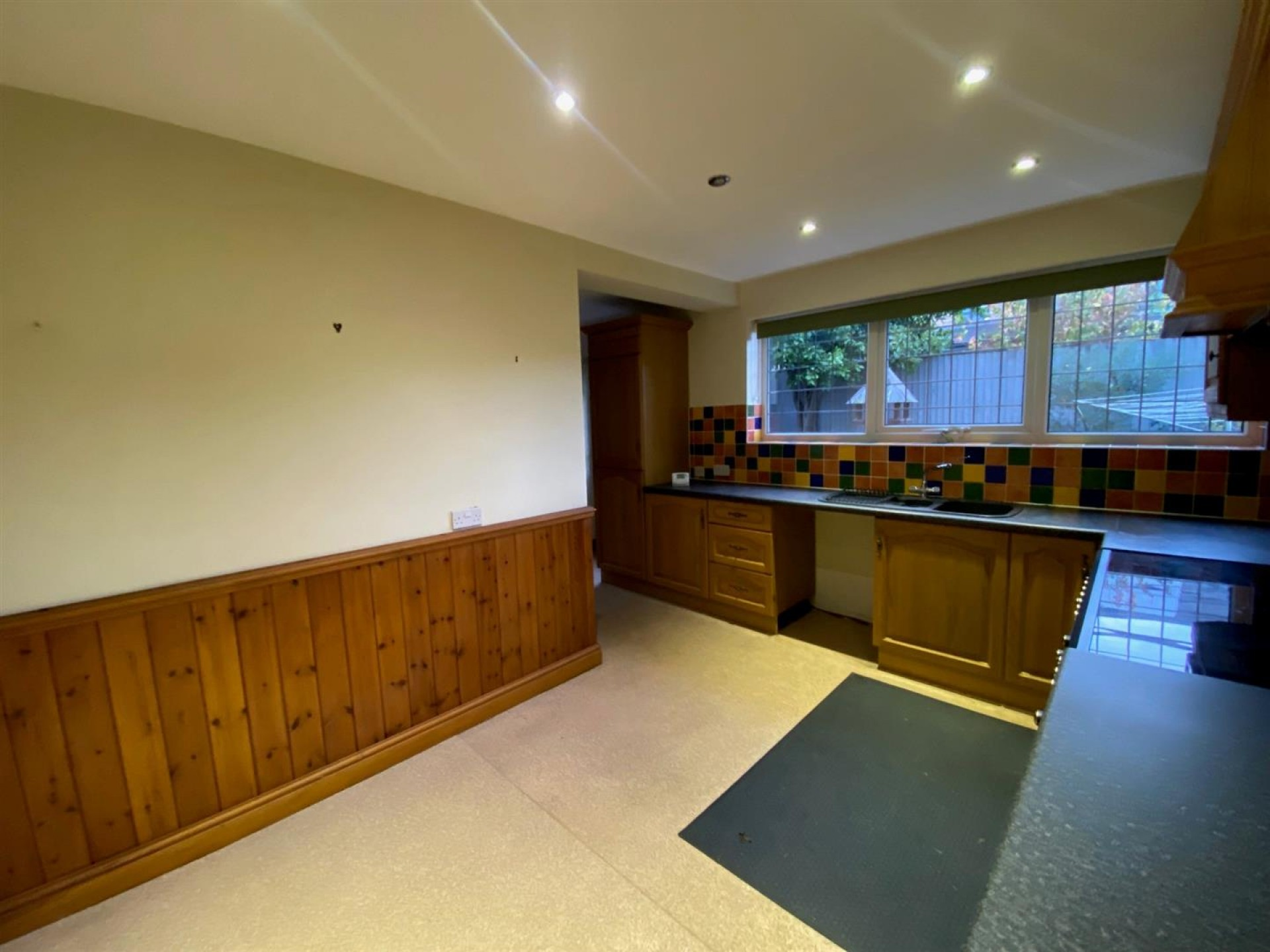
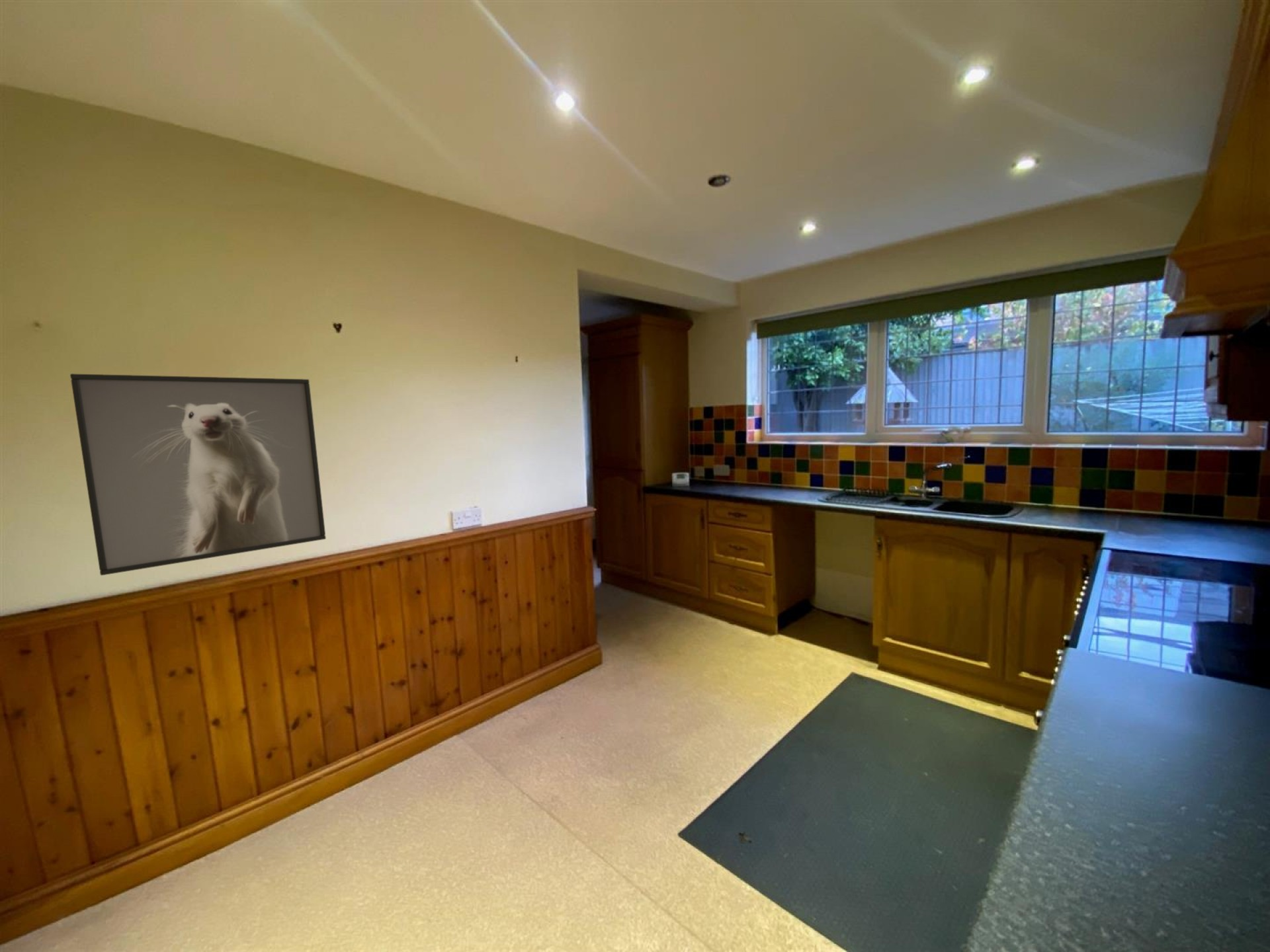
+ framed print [69,373,327,576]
